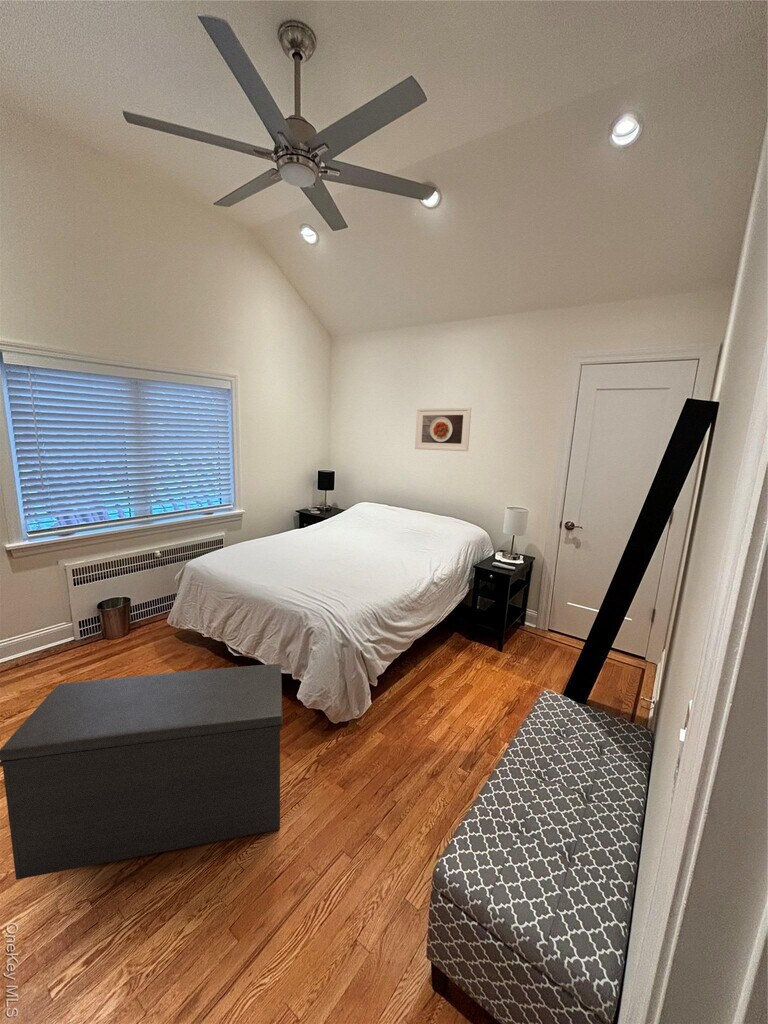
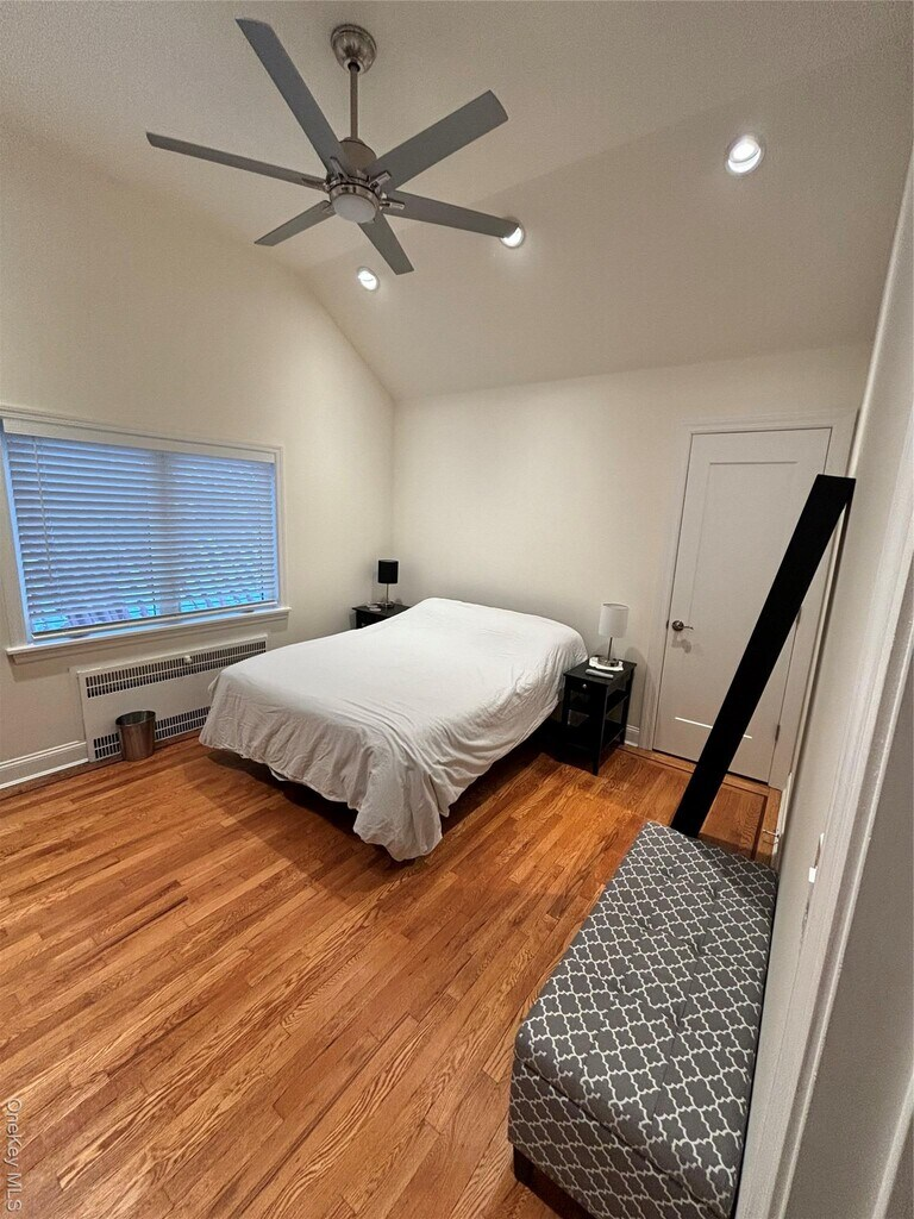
- bench [0,663,283,881]
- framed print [414,406,472,452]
